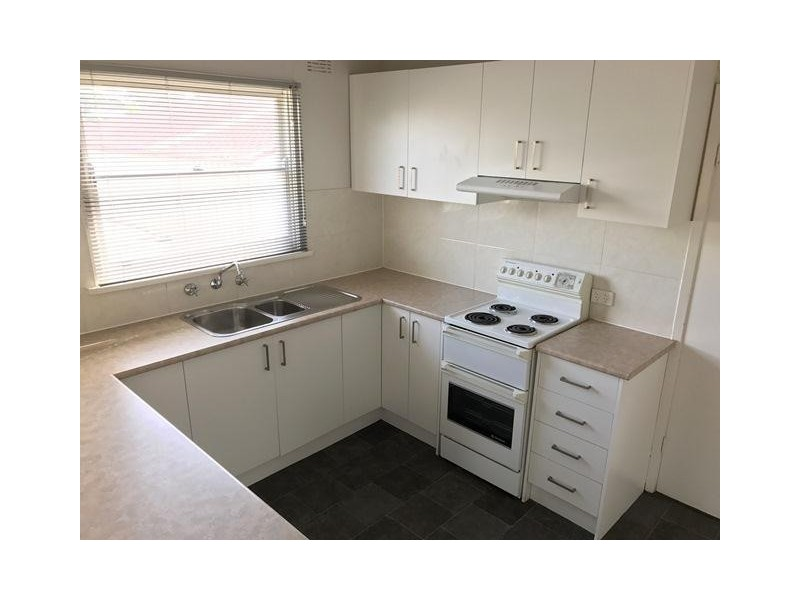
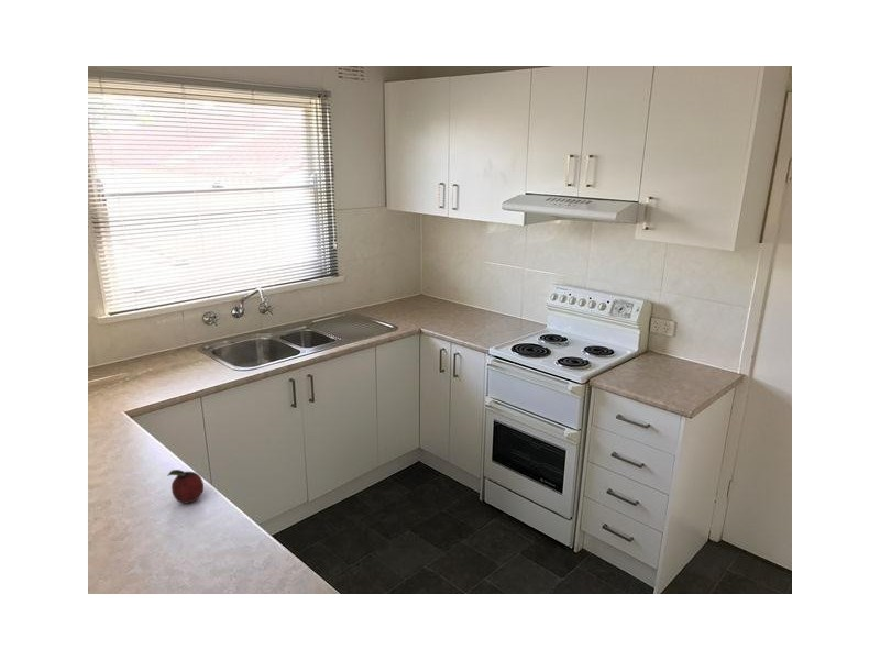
+ fruit [166,469,205,505]
